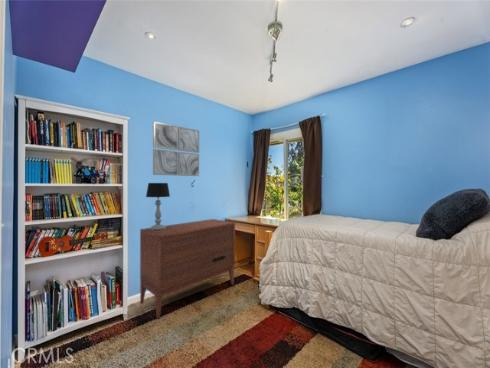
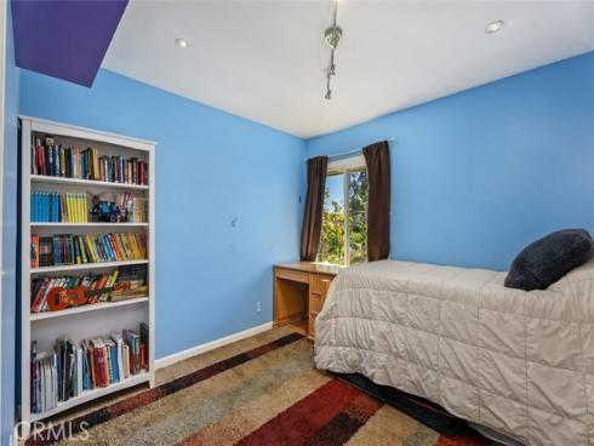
- dresser [139,218,236,320]
- wall art [152,121,200,177]
- table lamp [145,182,171,231]
